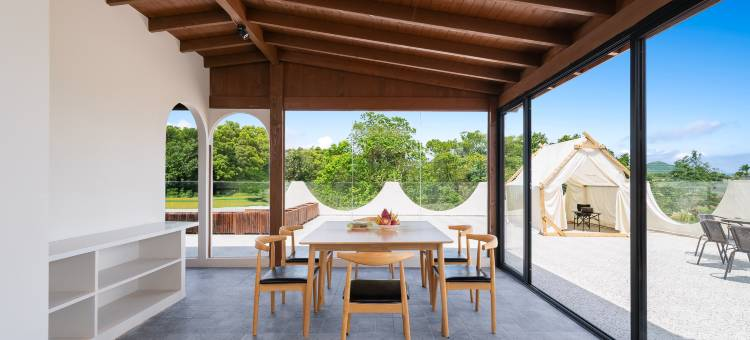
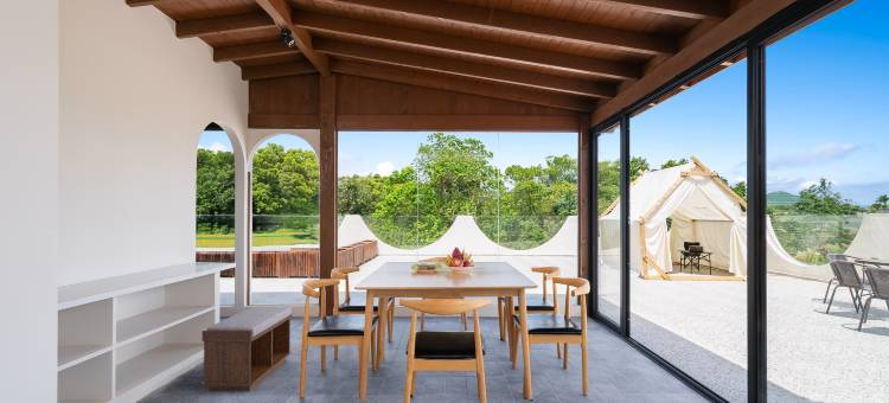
+ bench [200,305,293,392]
